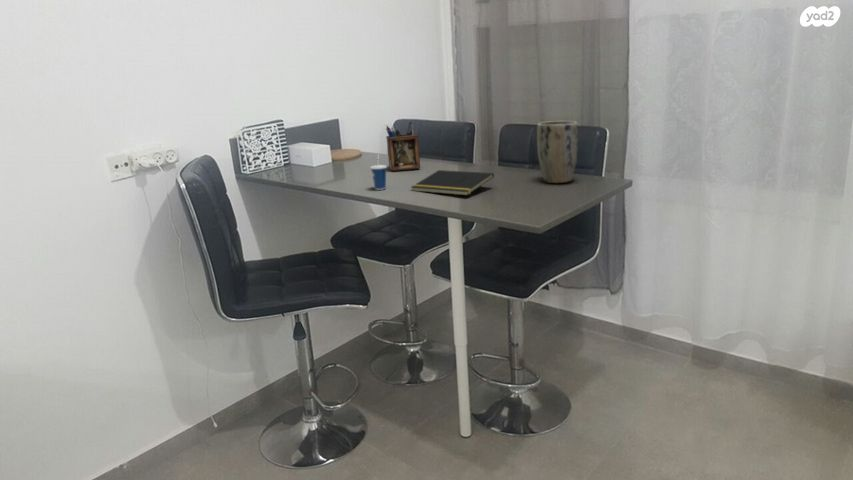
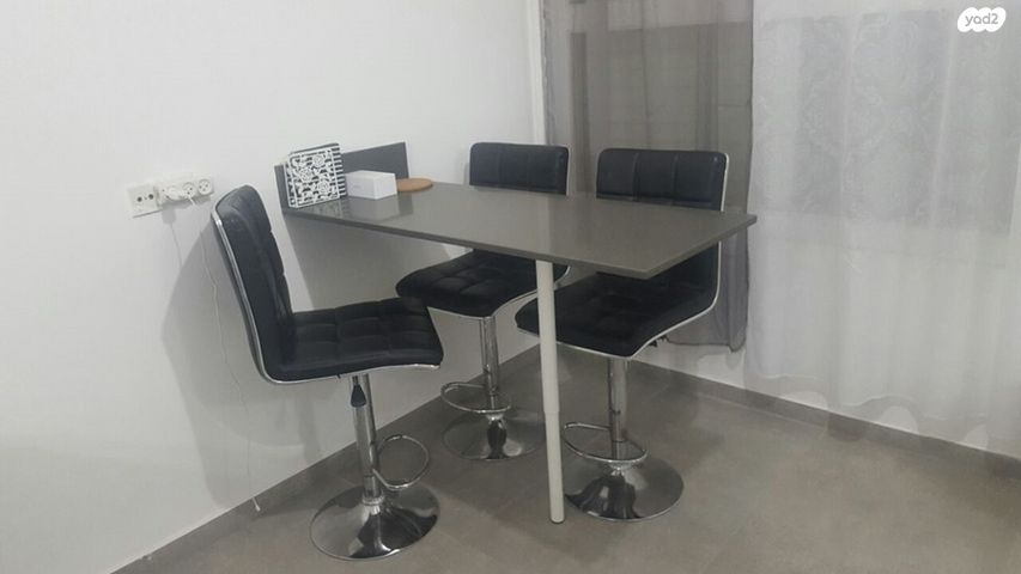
- cup [369,152,388,191]
- plant pot [536,120,579,184]
- notepad [410,169,495,197]
- desk organizer [385,121,421,172]
